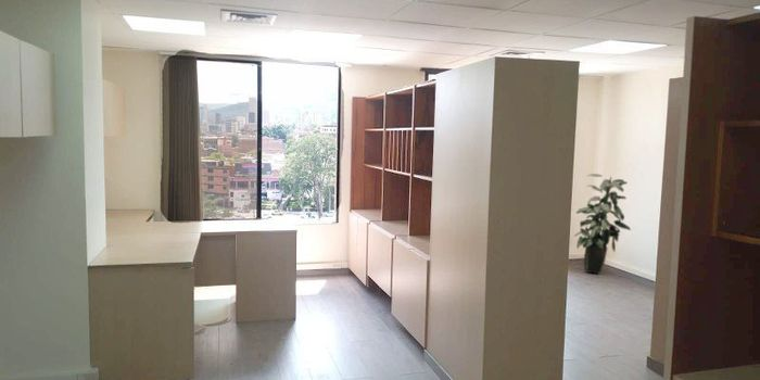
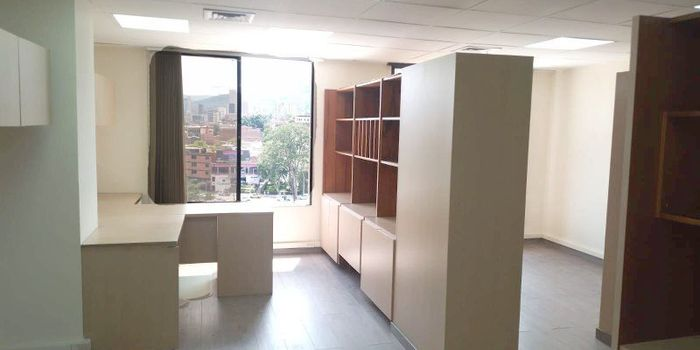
- indoor plant [573,173,632,275]
